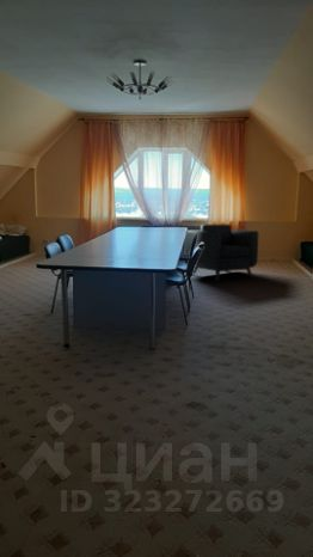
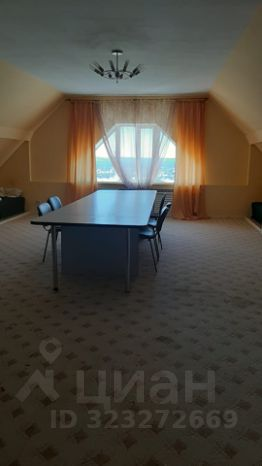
- armchair [184,224,259,282]
